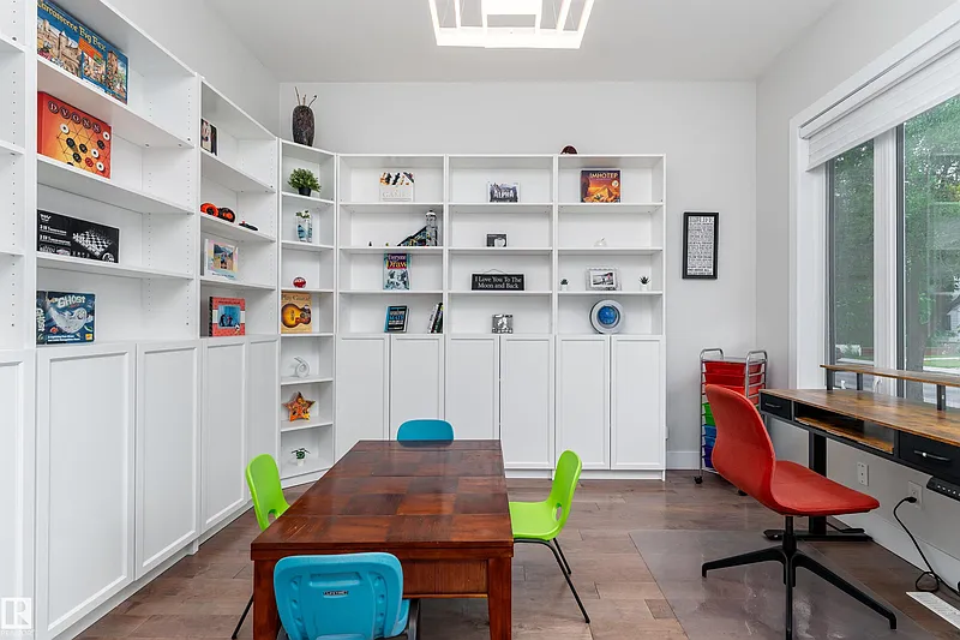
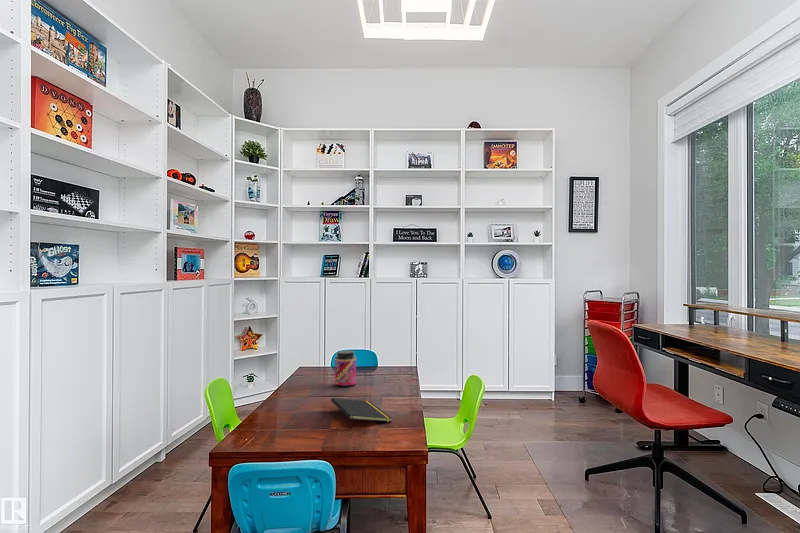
+ notepad [330,397,393,430]
+ jar [334,349,357,388]
